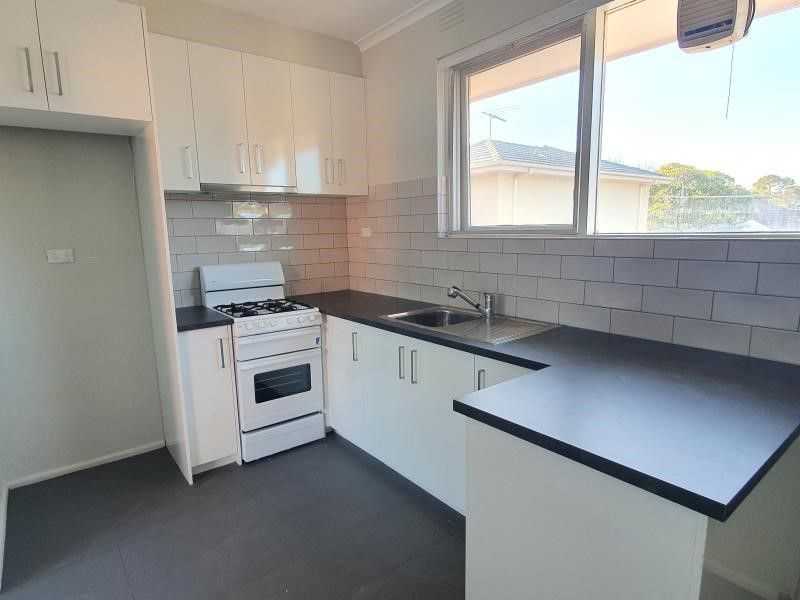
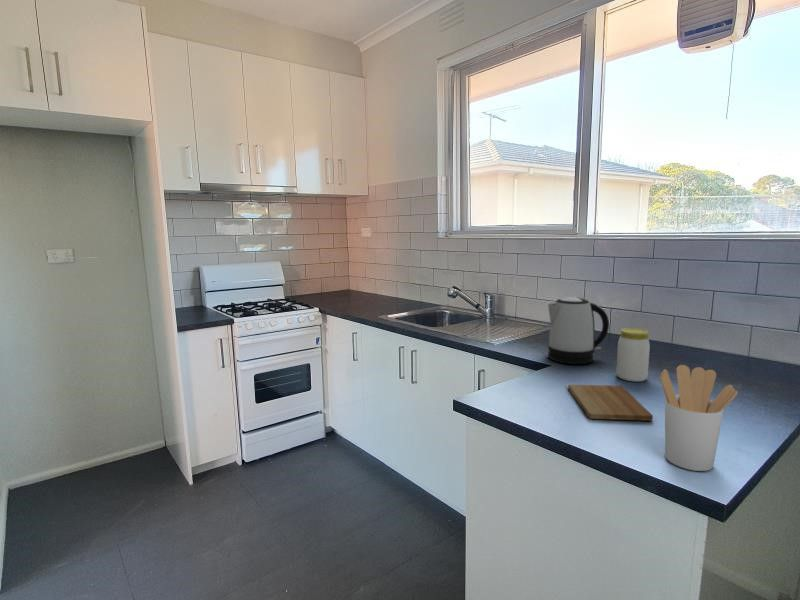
+ kettle [547,296,610,365]
+ cutting board [567,383,654,422]
+ jar [615,327,651,383]
+ utensil holder [659,364,739,472]
